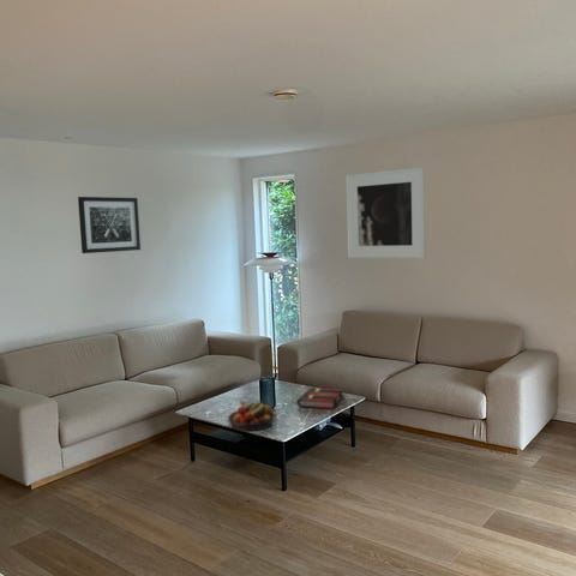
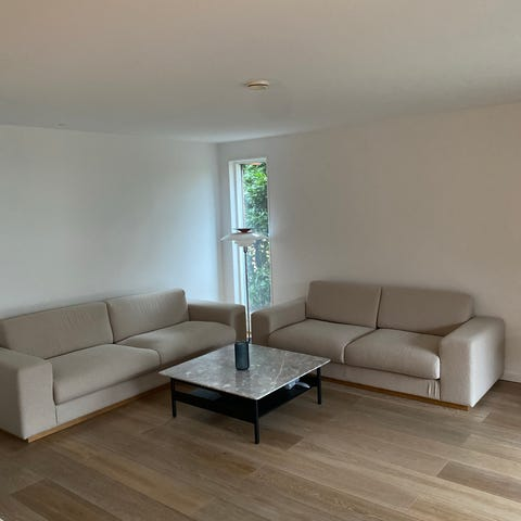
- book [295,386,344,409]
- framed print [346,167,426,259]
- fruit bowl [227,398,276,432]
- wall art [77,196,142,254]
